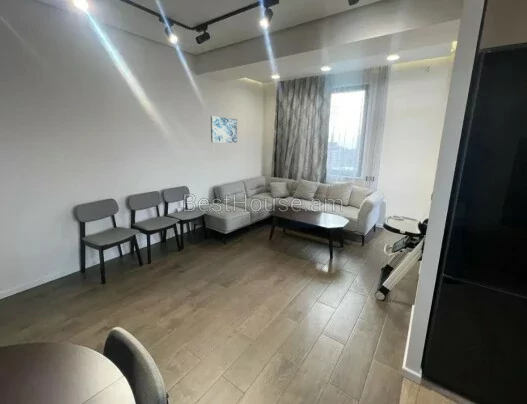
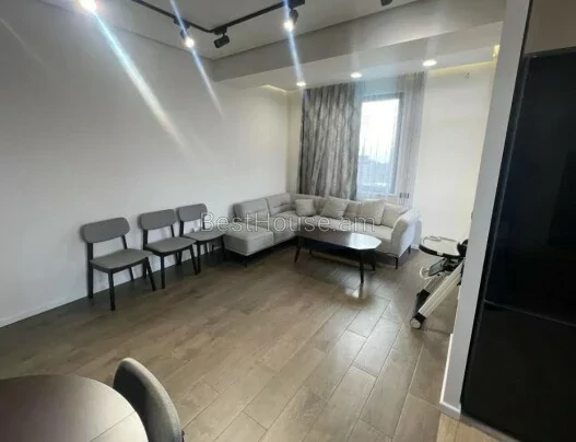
- wall art [210,115,238,144]
